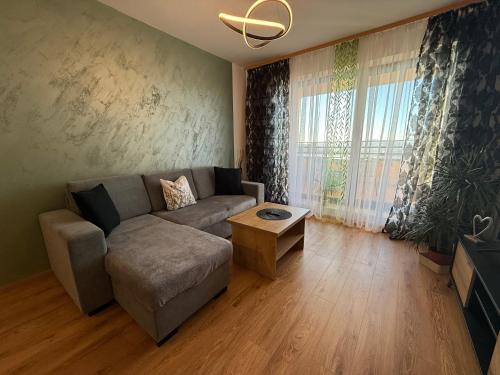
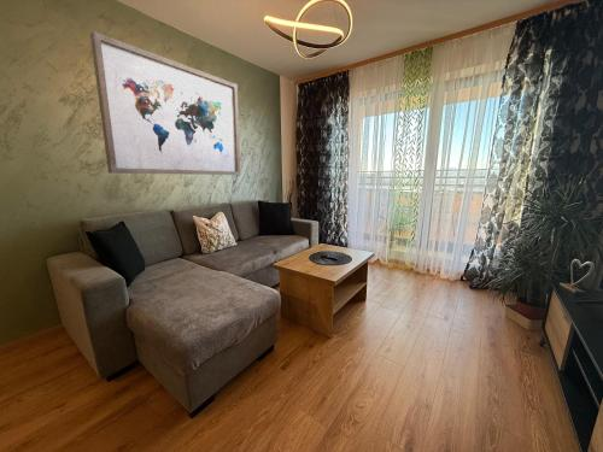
+ wall art [89,30,241,176]
